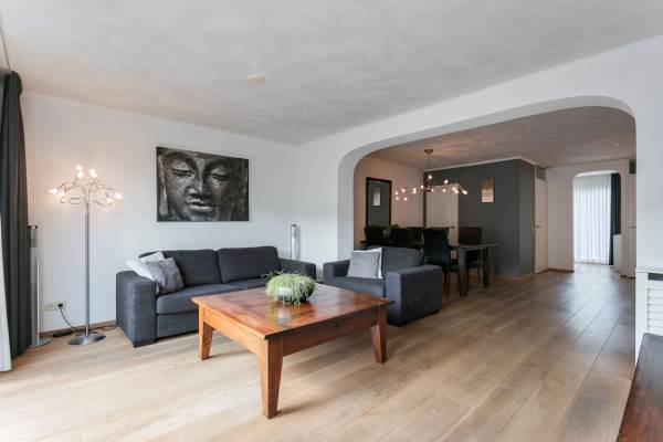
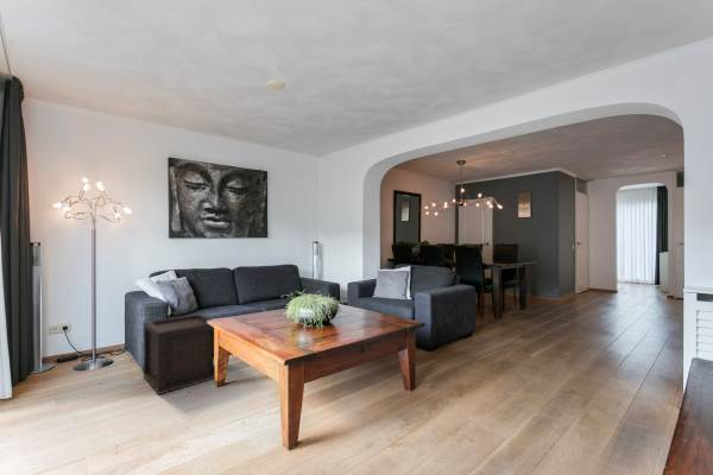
+ storage box [143,312,216,395]
